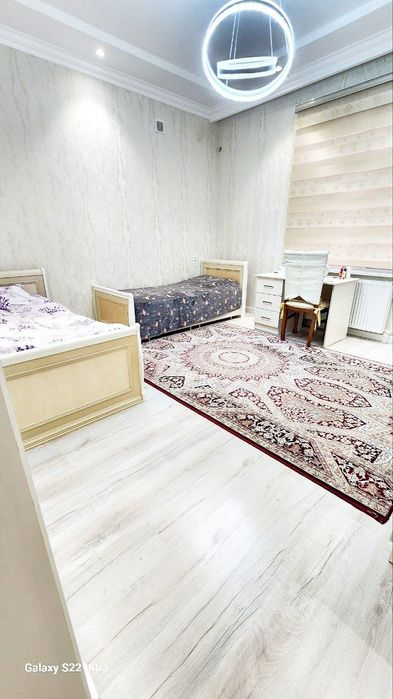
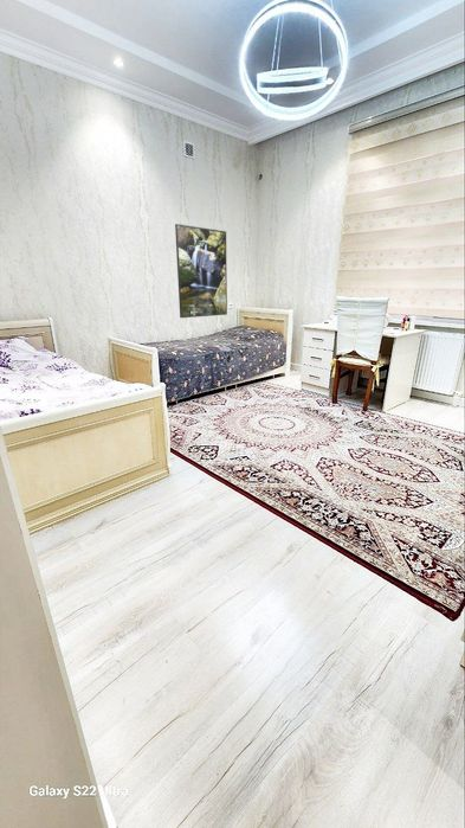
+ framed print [174,223,228,319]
